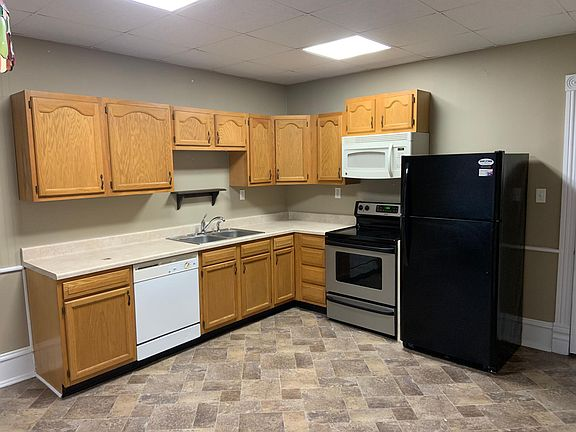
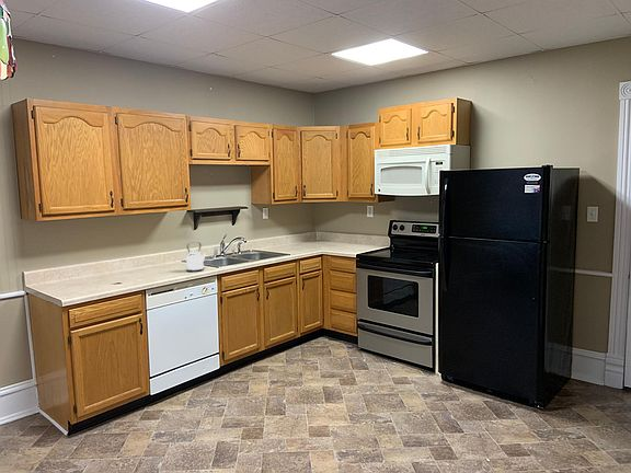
+ kettle [185,241,207,273]
